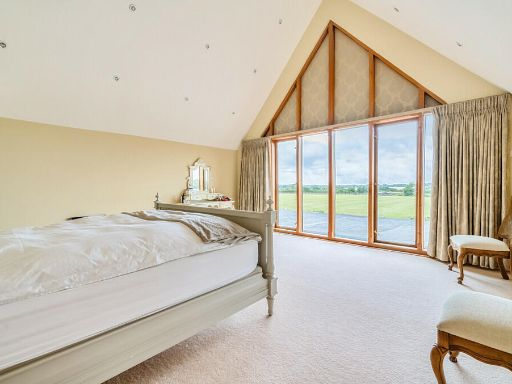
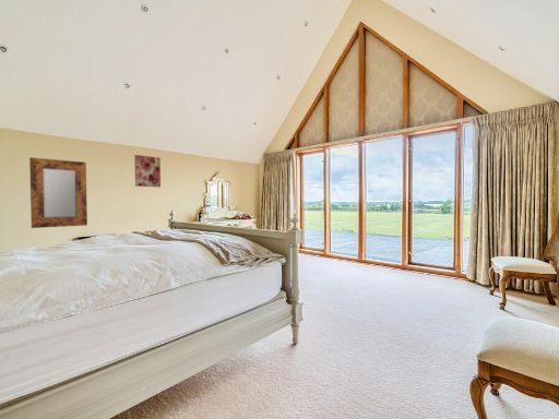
+ wall art [133,154,162,188]
+ home mirror [28,156,88,229]
